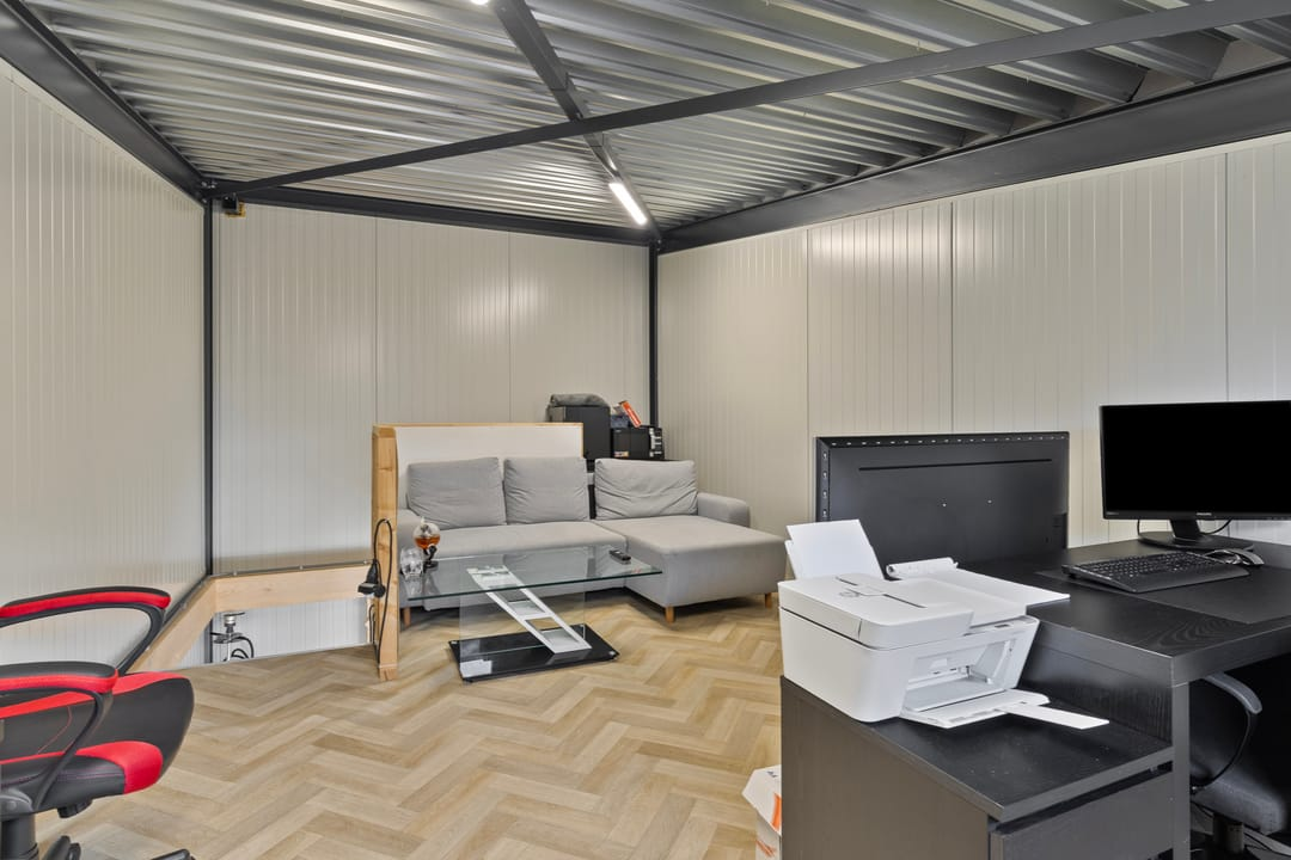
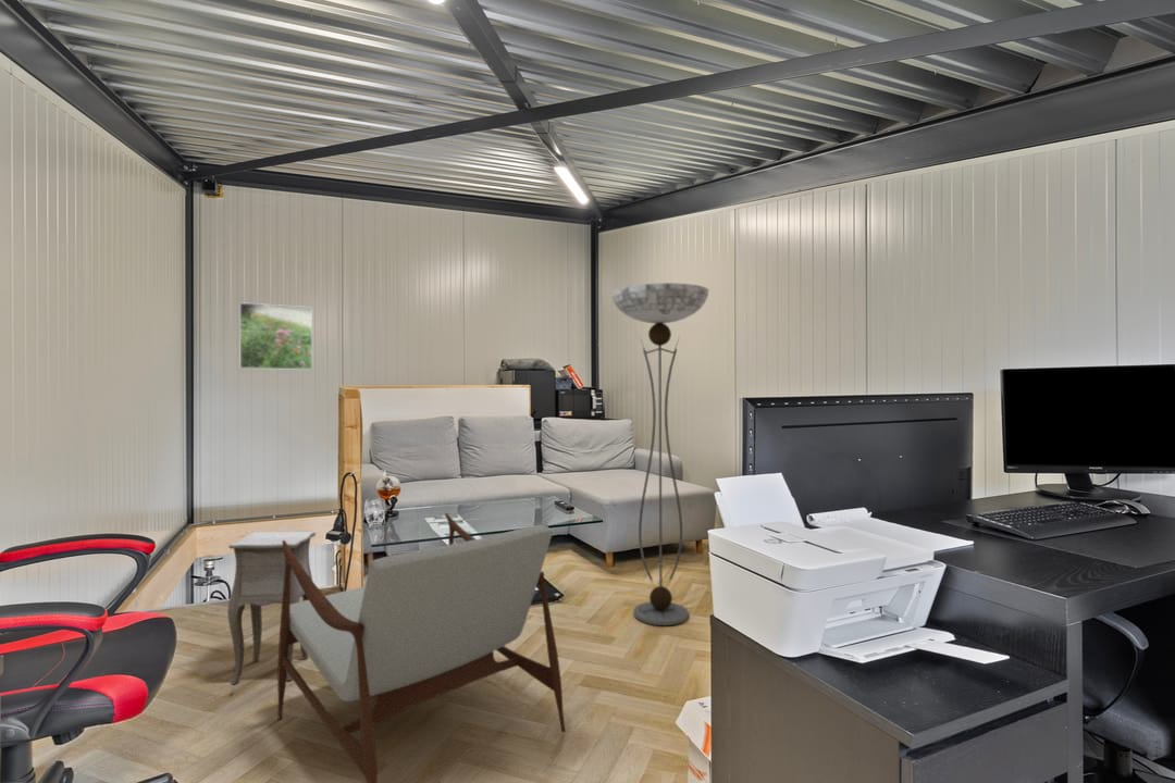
+ side table [226,531,317,695]
+ armchair [276,512,567,783]
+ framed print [238,301,313,371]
+ floor lamp [610,282,709,626]
